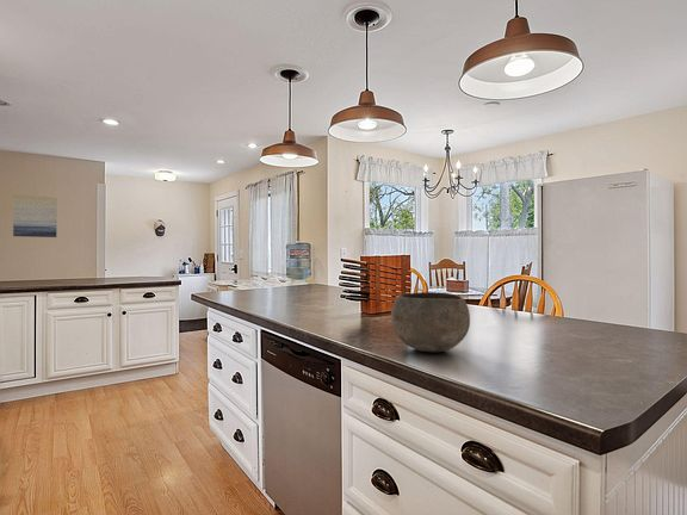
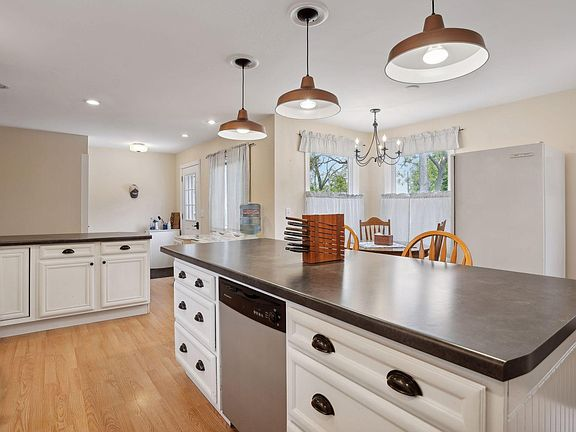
- wall art [12,193,58,238]
- bowl [390,291,471,353]
